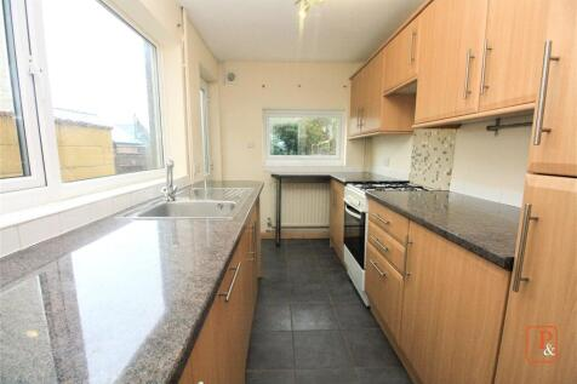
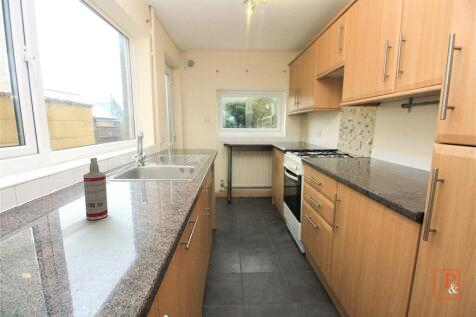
+ spray bottle [82,157,109,221]
